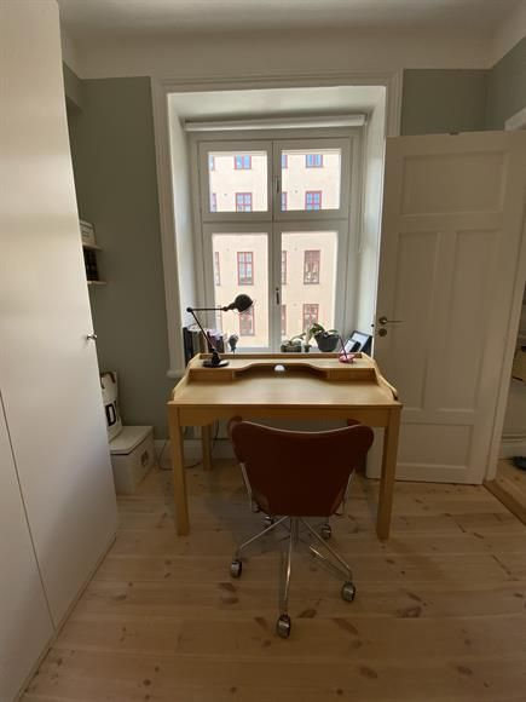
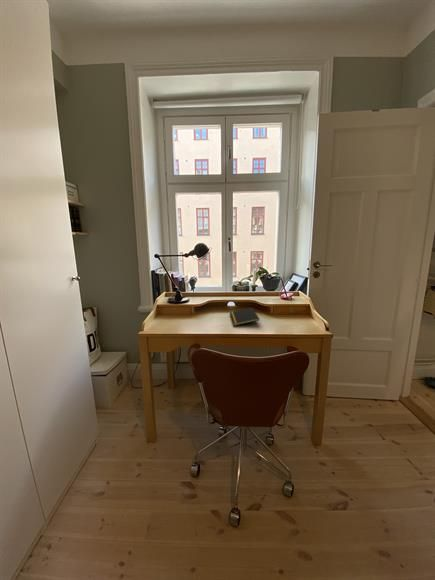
+ notepad [229,307,261,327]
